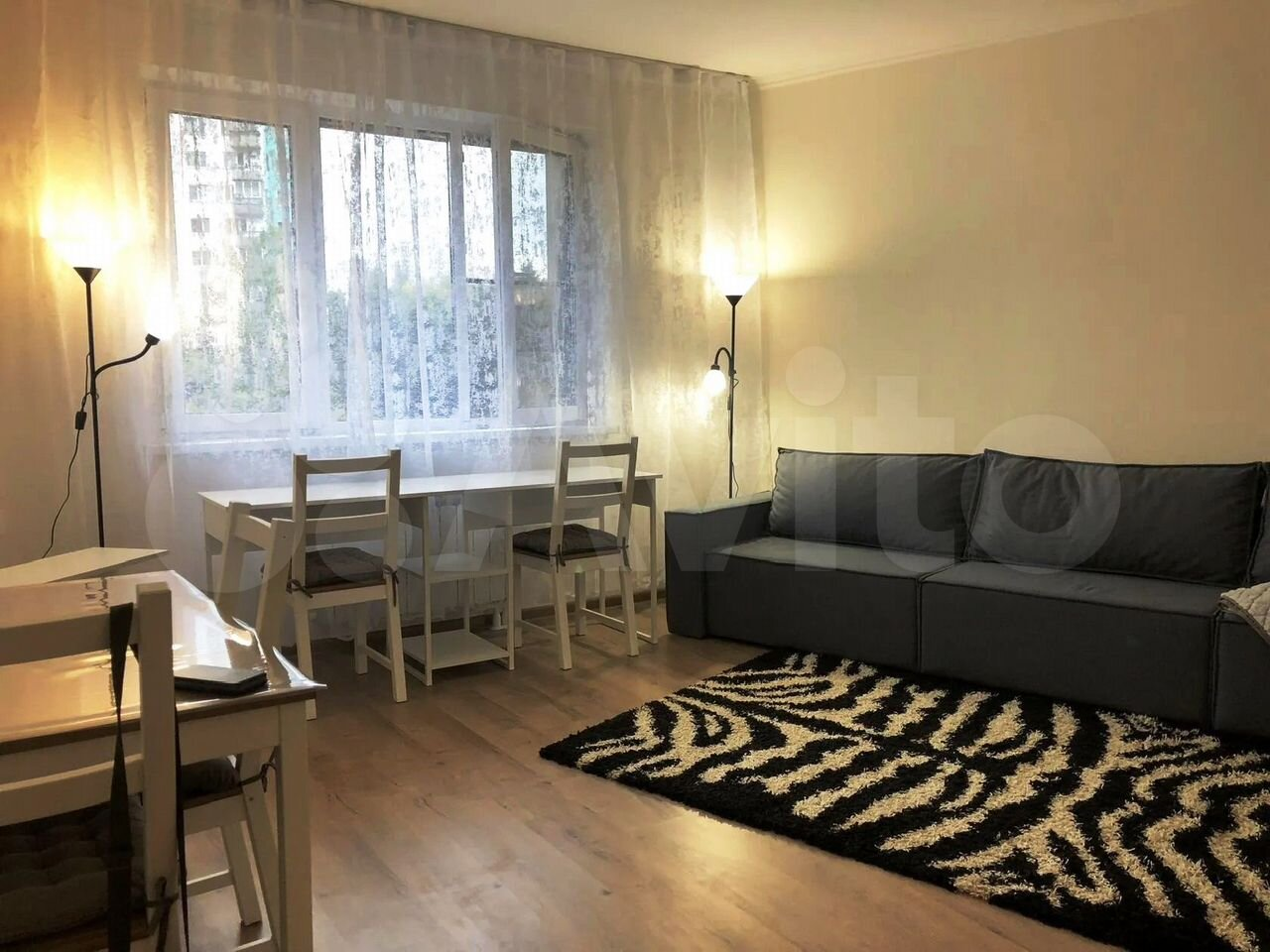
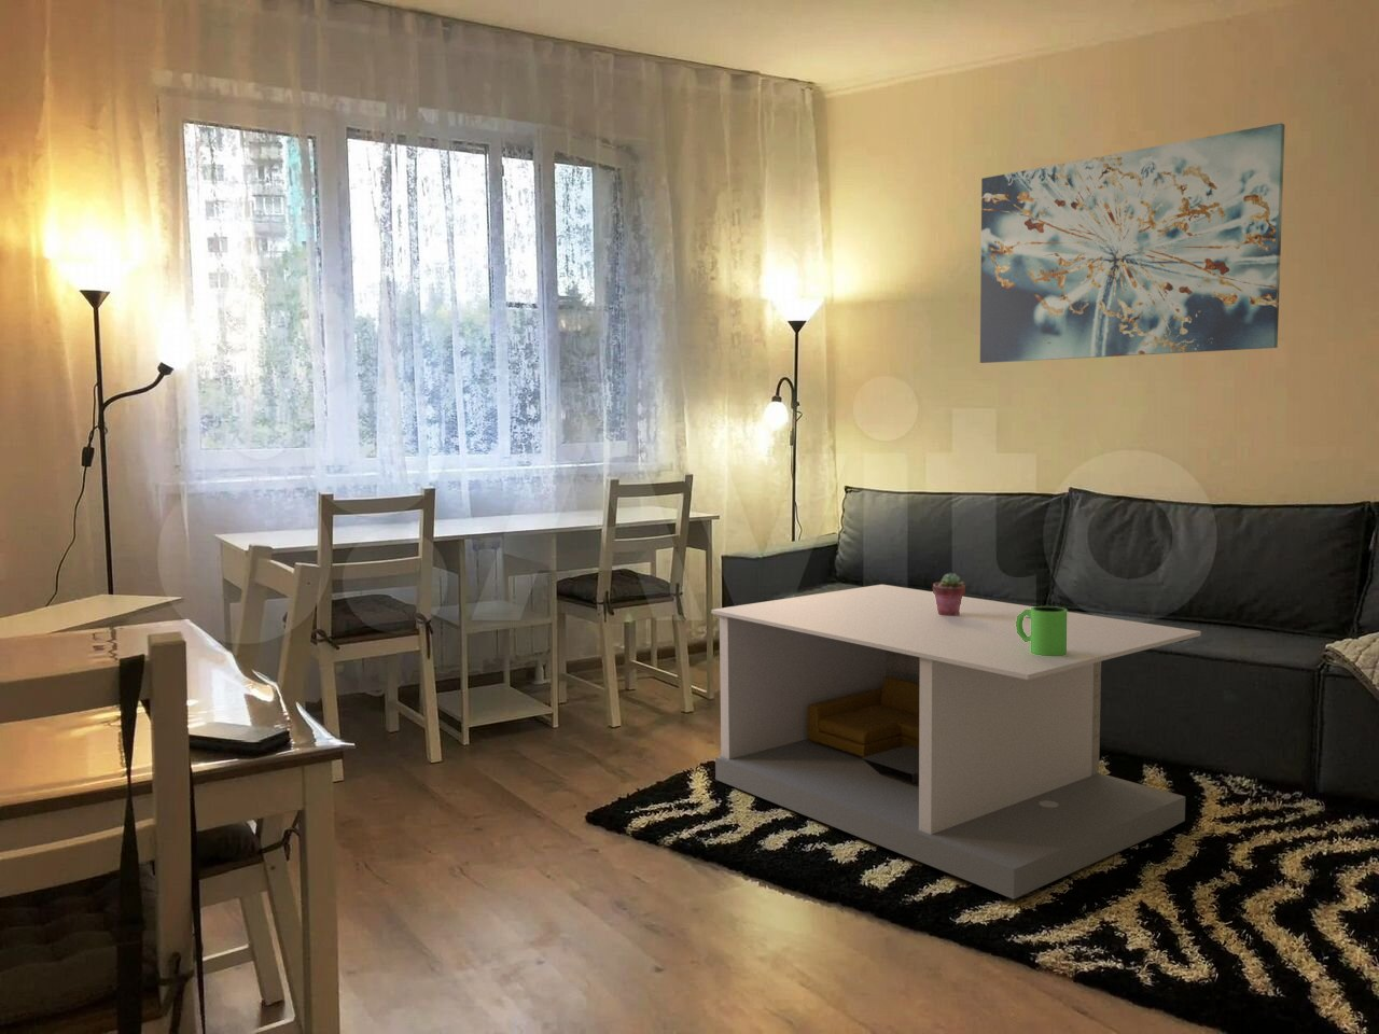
+ wall art [979,122,1287,364]
+ potted succulent [932,572,966,616]
+ coffee table [710,583,1202,900]
+ mug [1016,605,1067,656]
